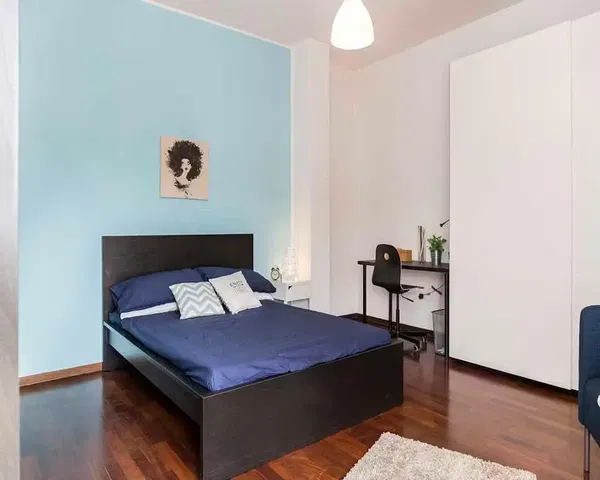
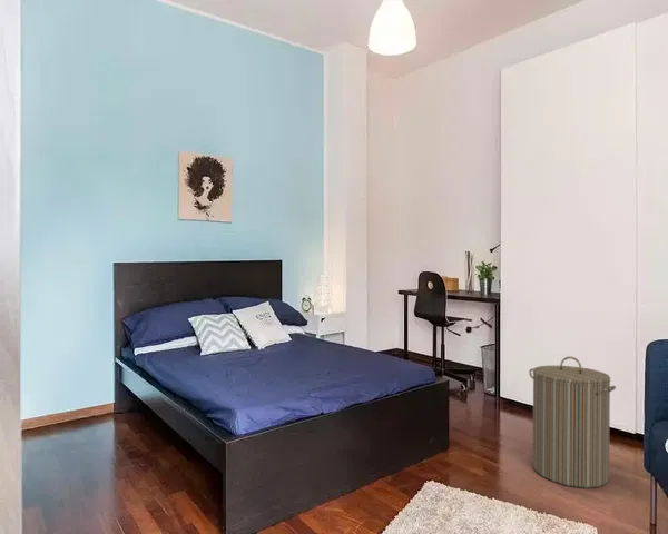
+ laundry hamper [528,355,617,490]
